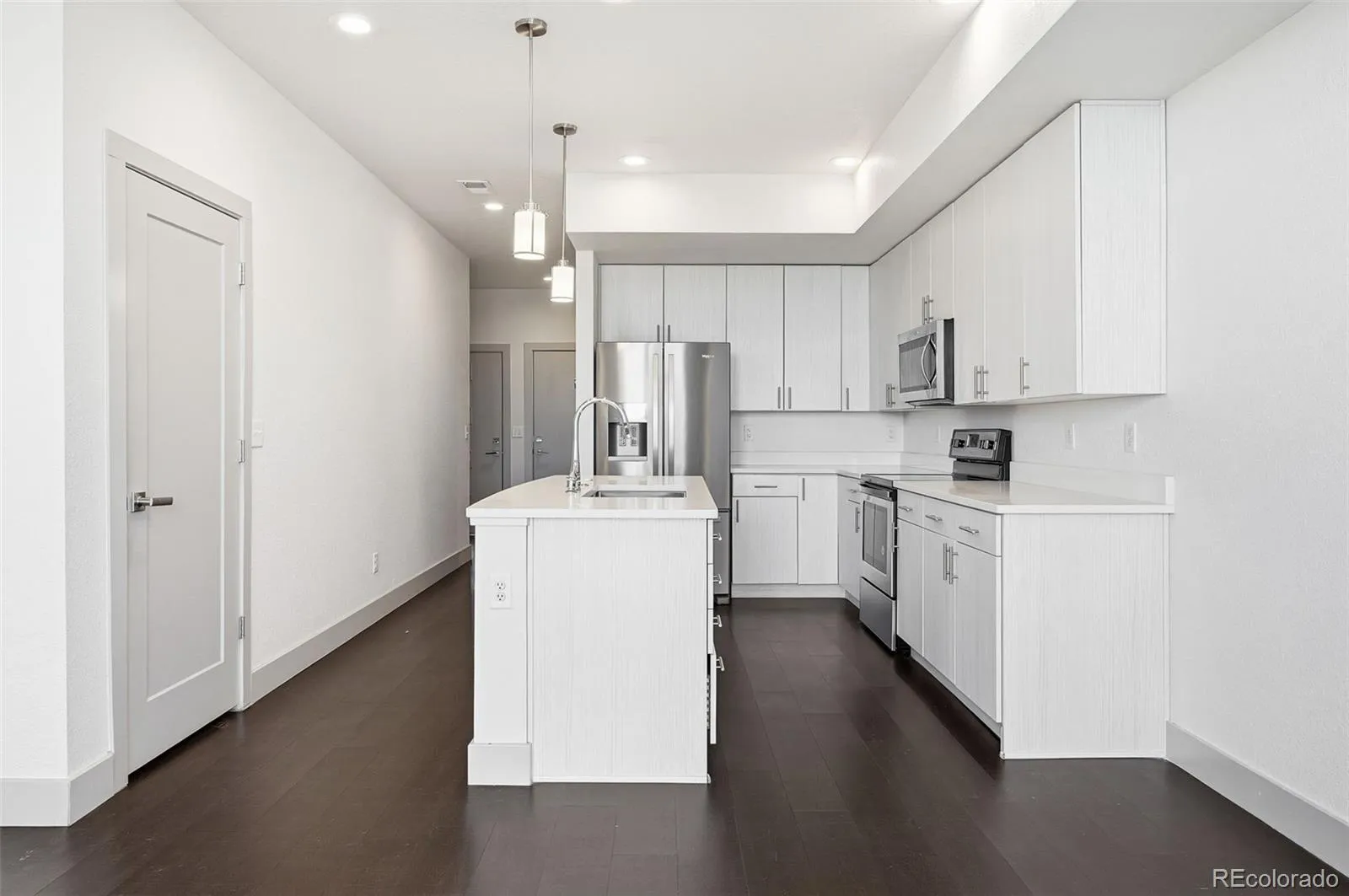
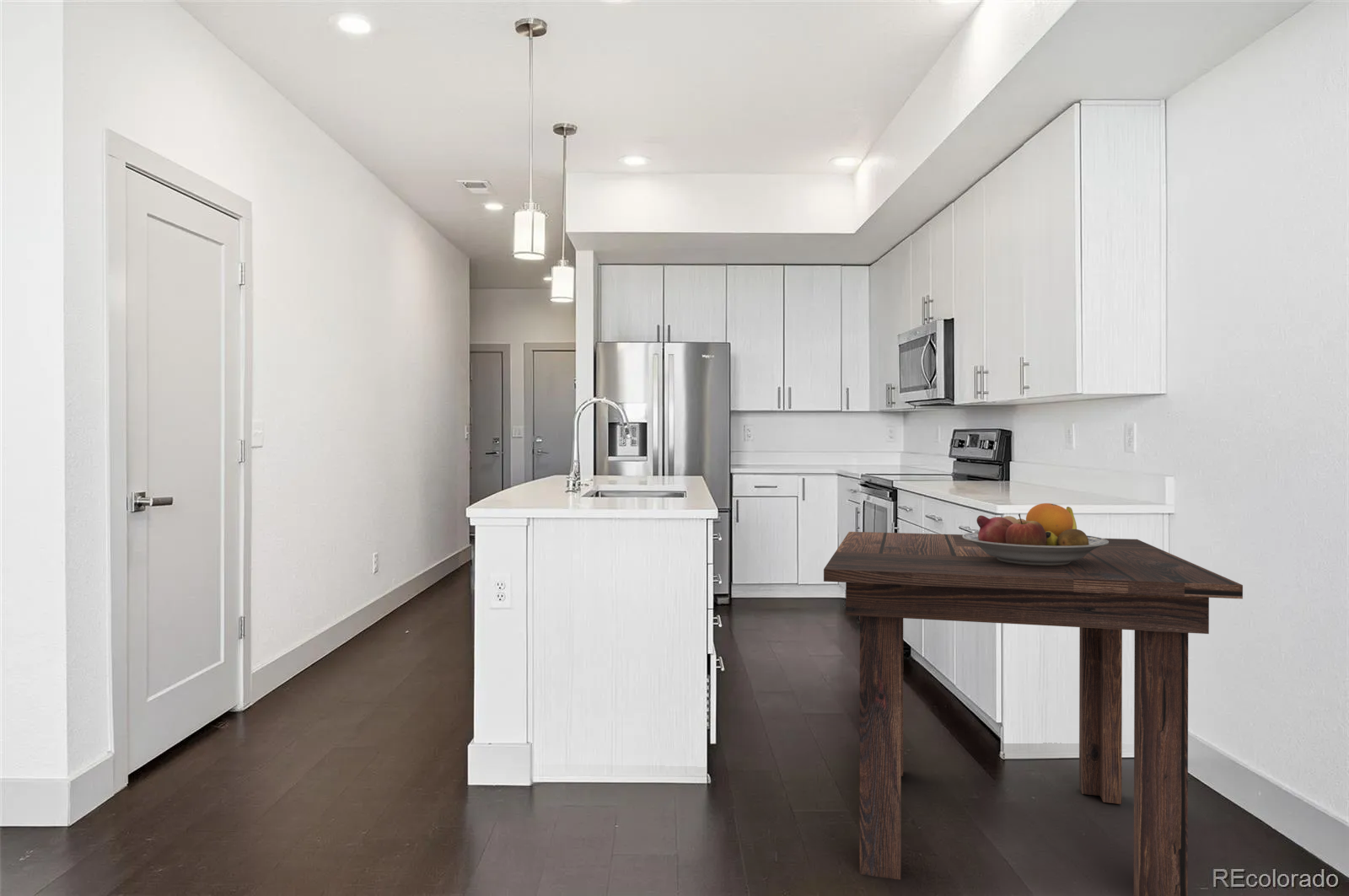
+ fruit bowl [963,502,1109,566]
+ dining table [823,531,1244,896]
